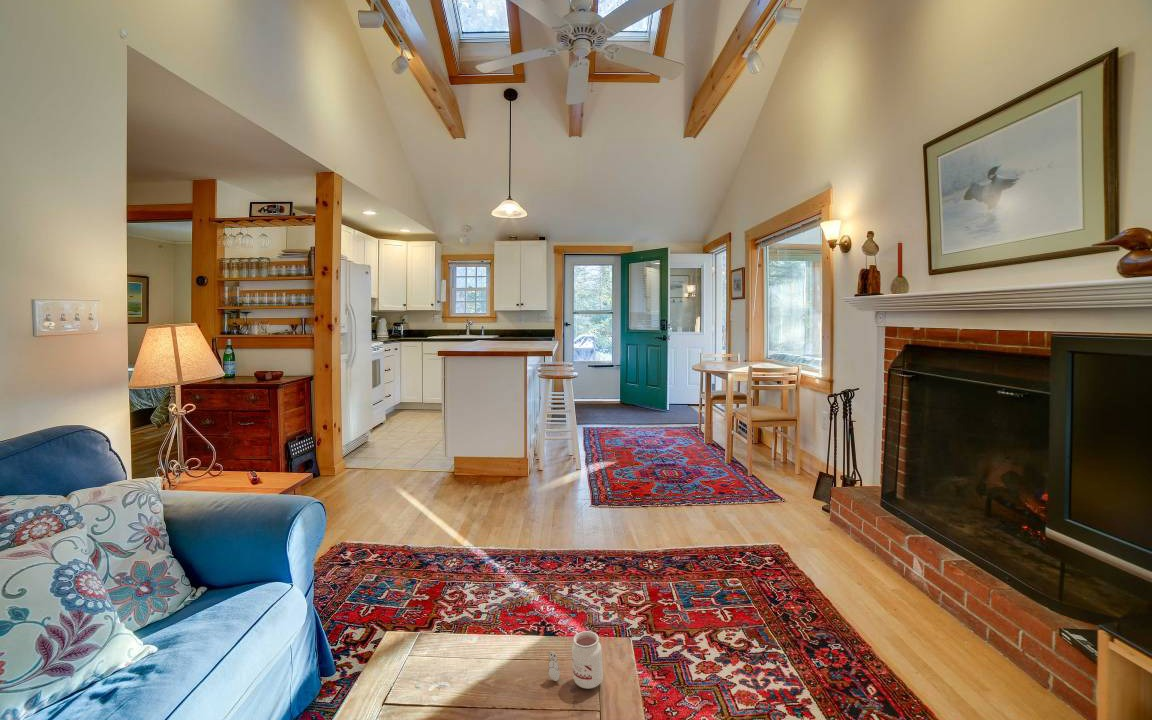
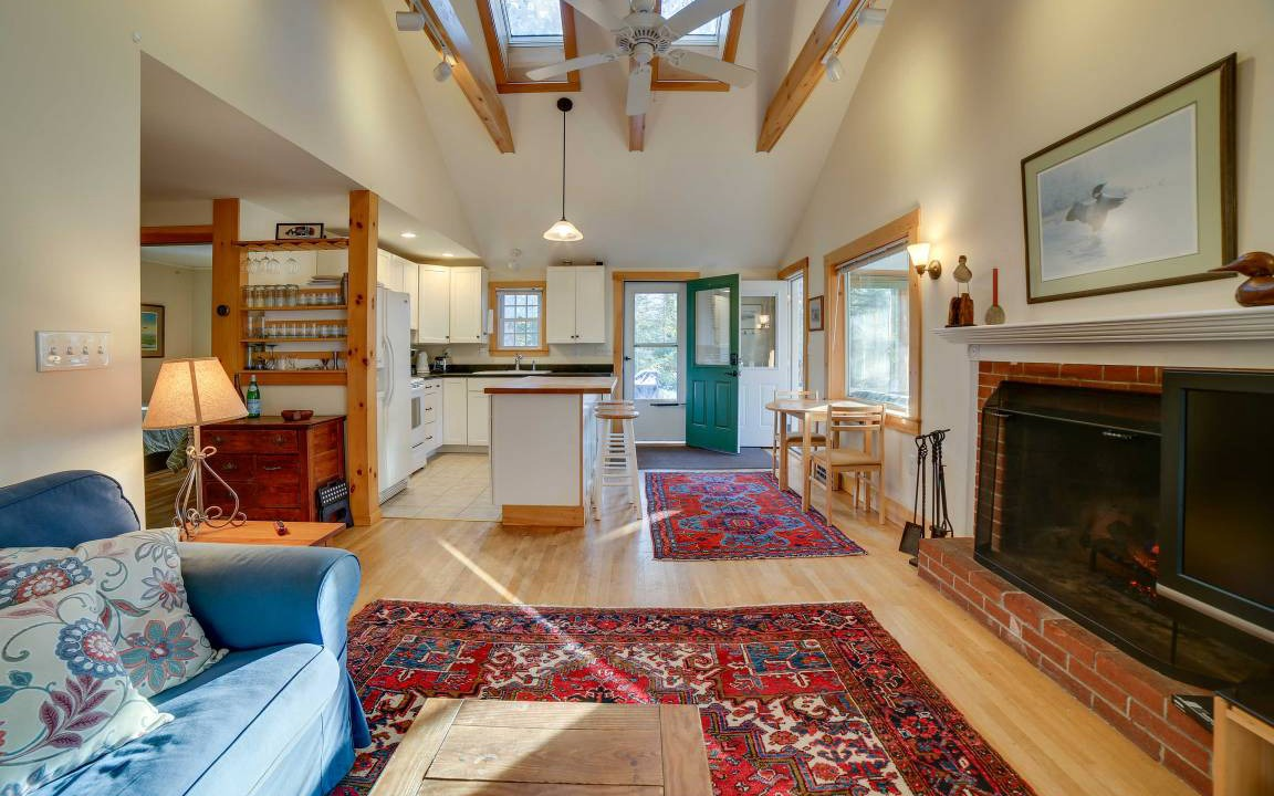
- candle [547,630,604,690]
